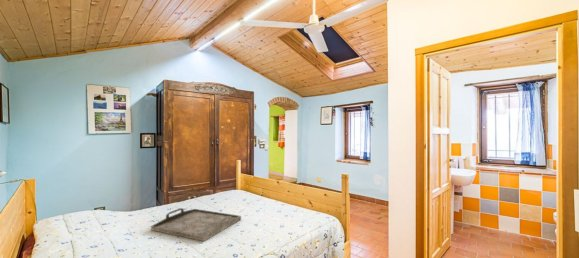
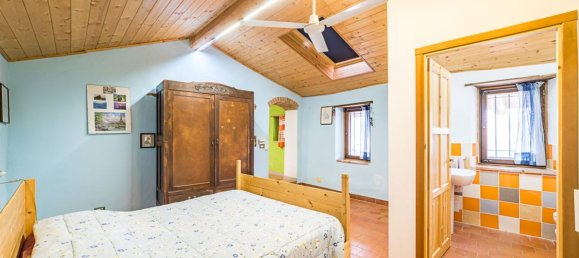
- serving tray [150,207,242,242]
